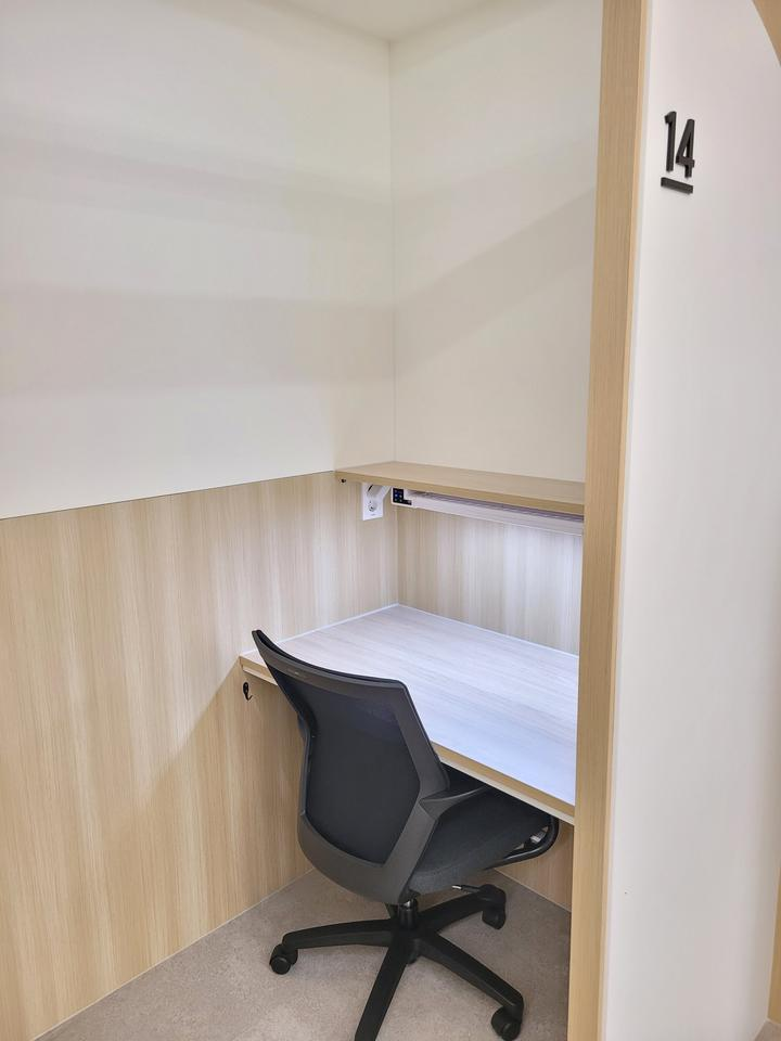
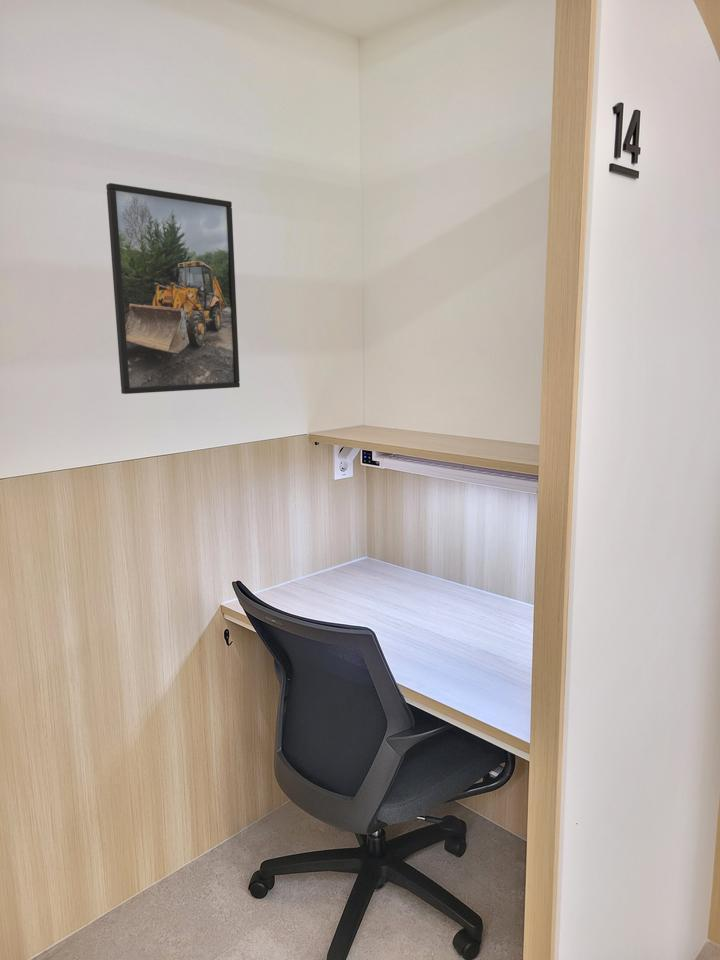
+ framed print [105,182,241,395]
